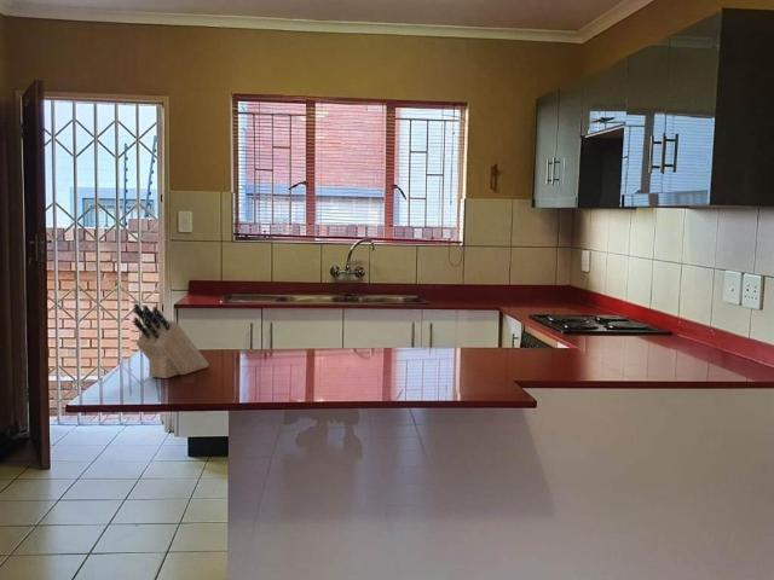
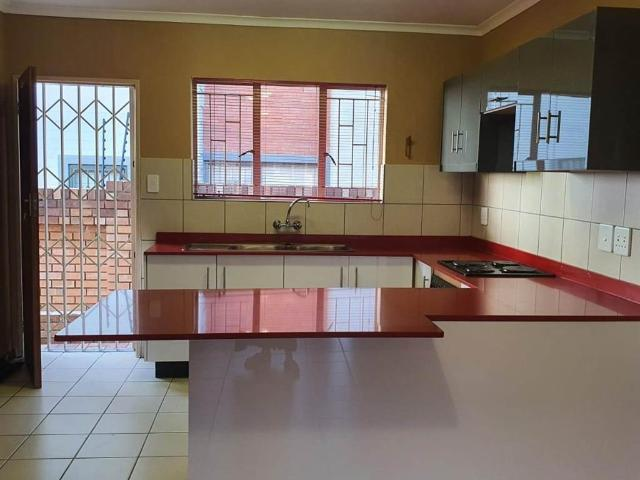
- knife block [132,302,210,379]
